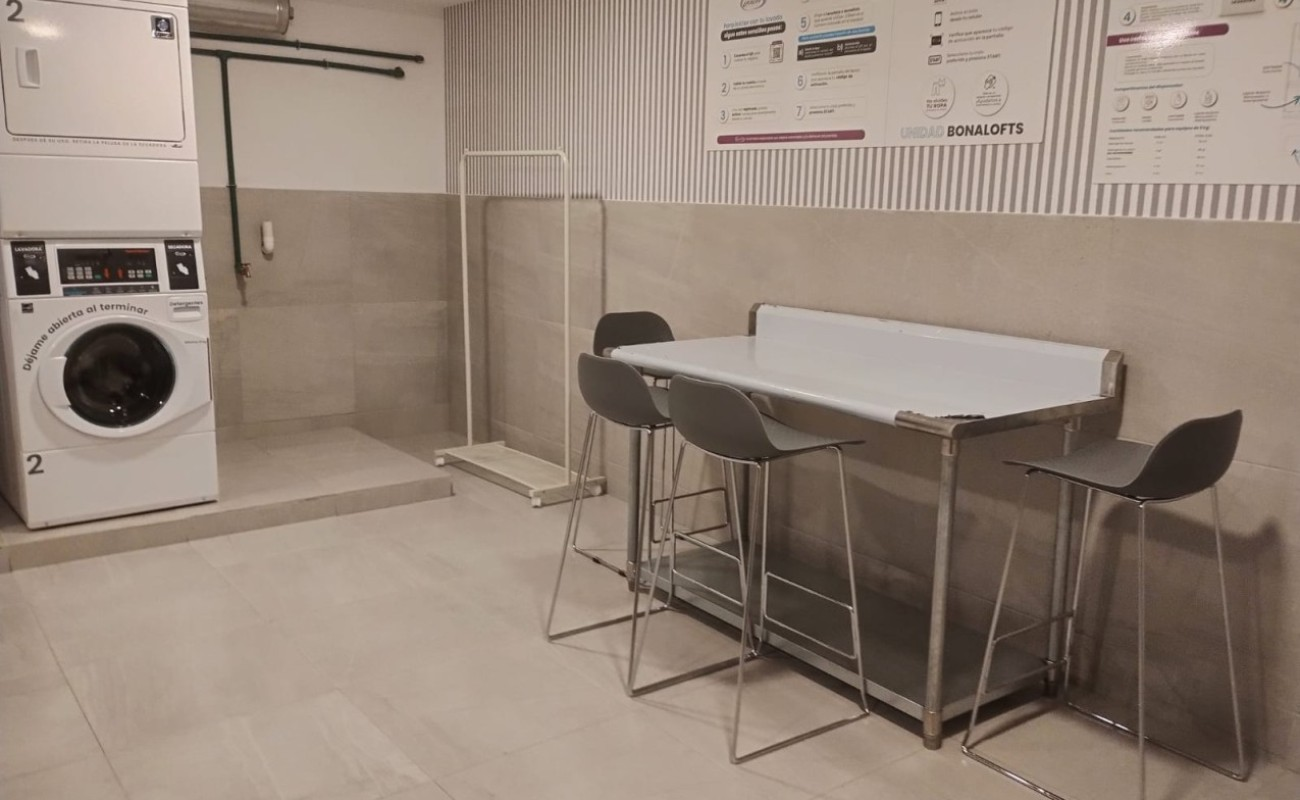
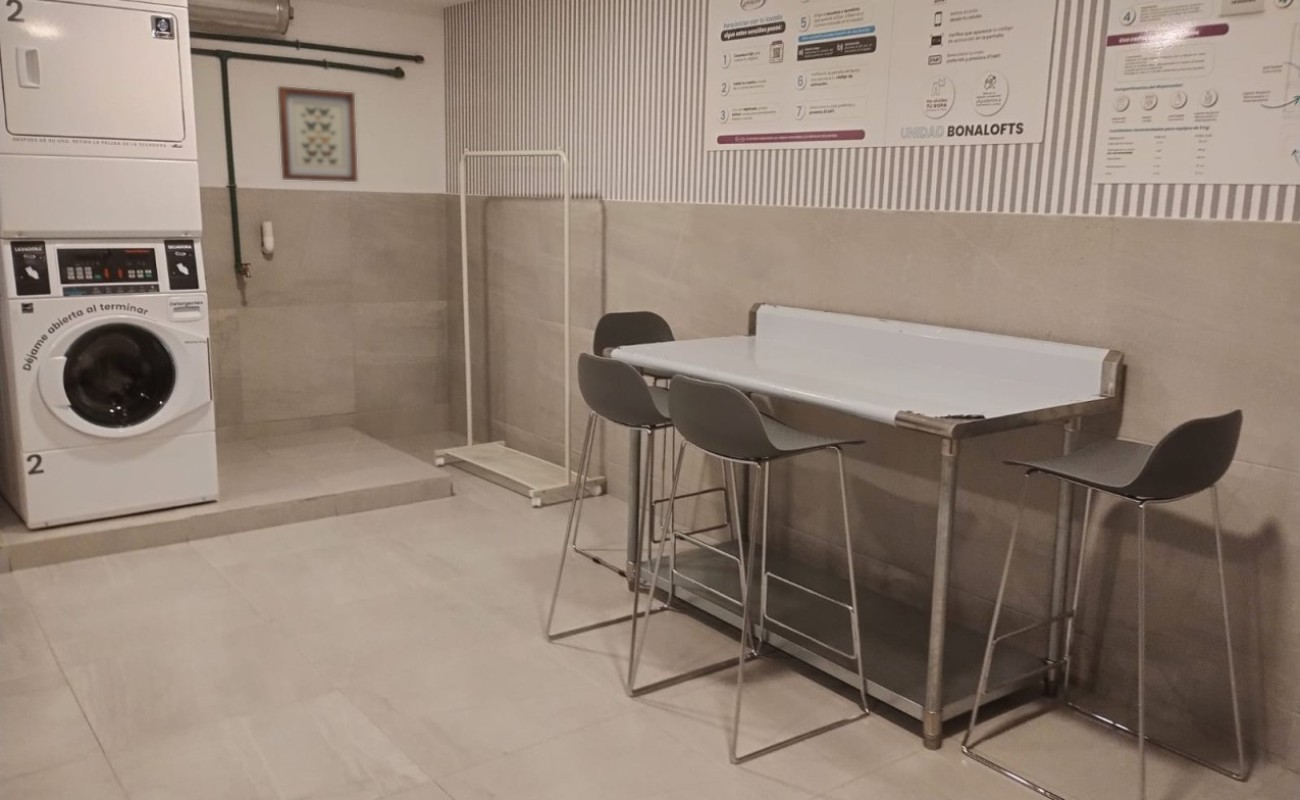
+ wall art [277,85,359,183]
